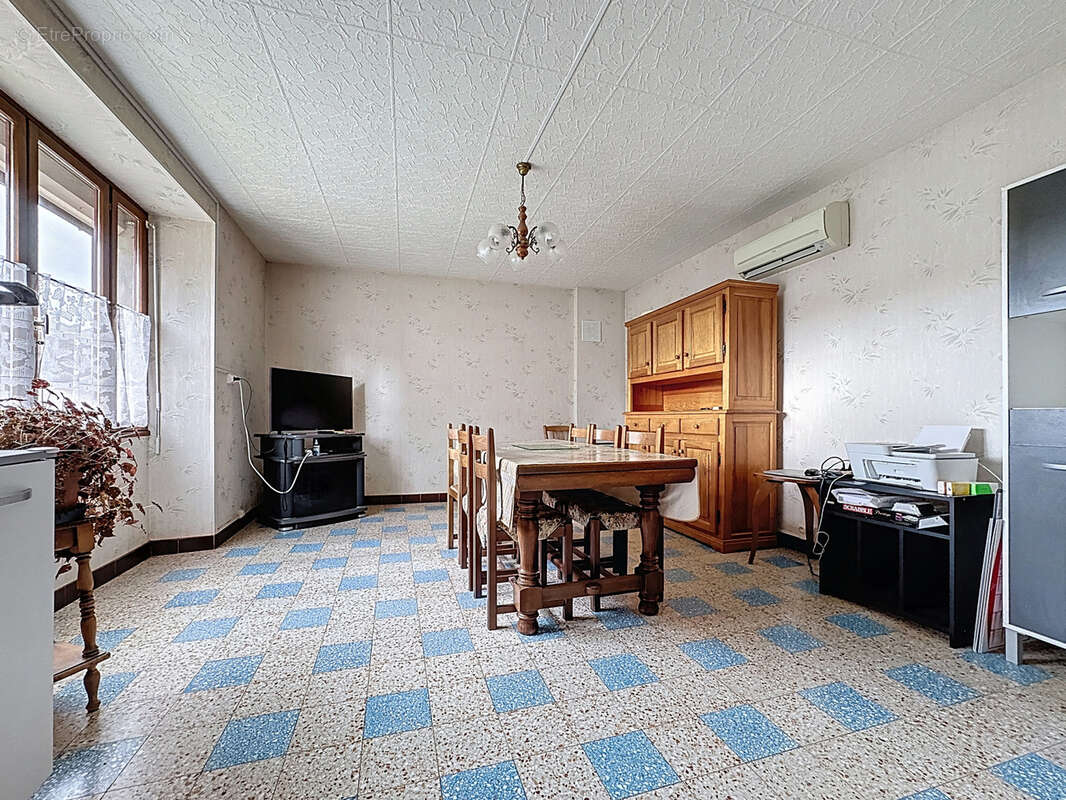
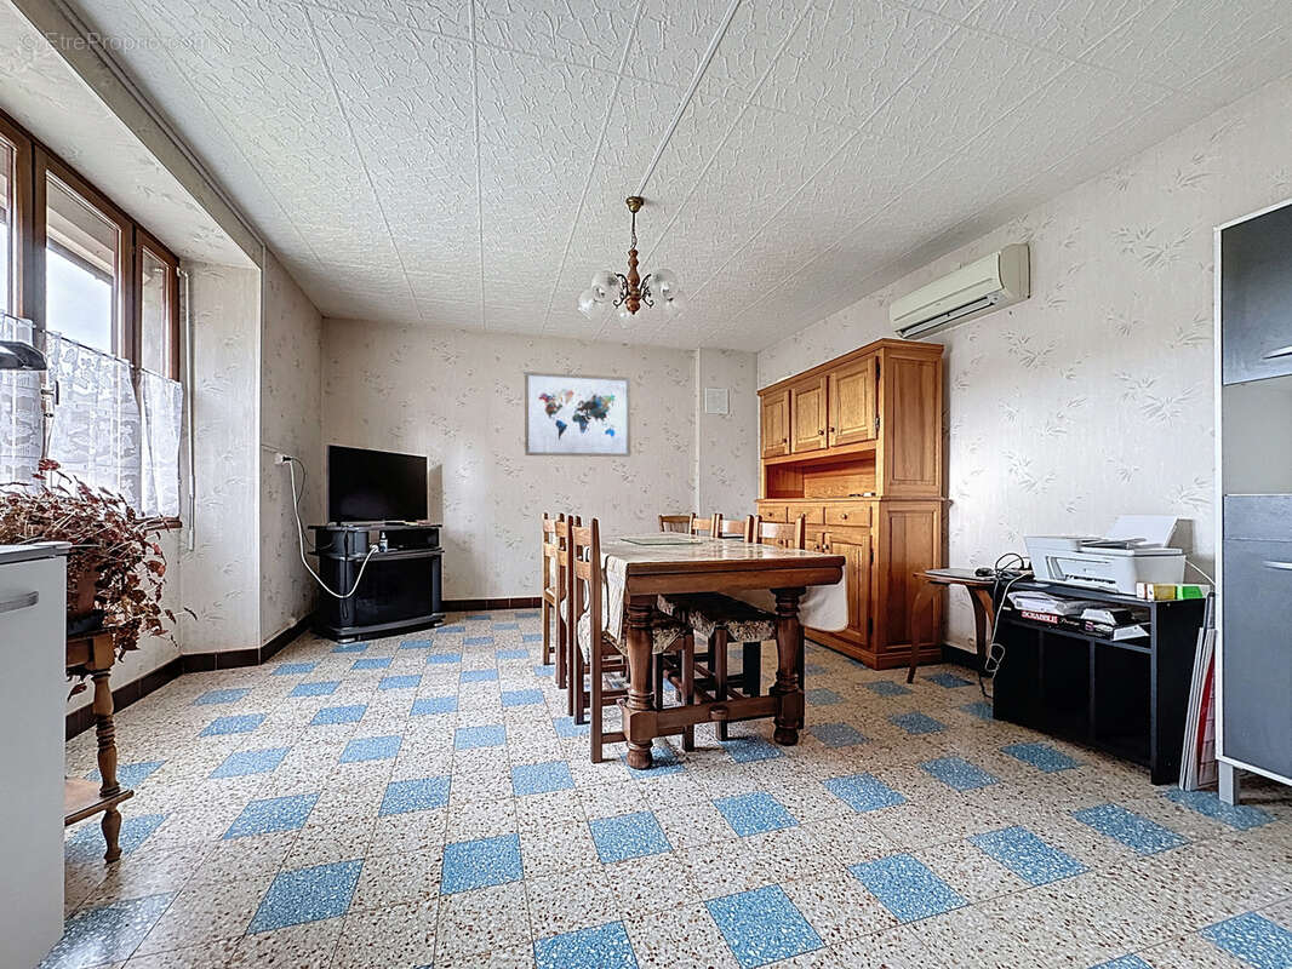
+ wall art [524,371,631,458]
